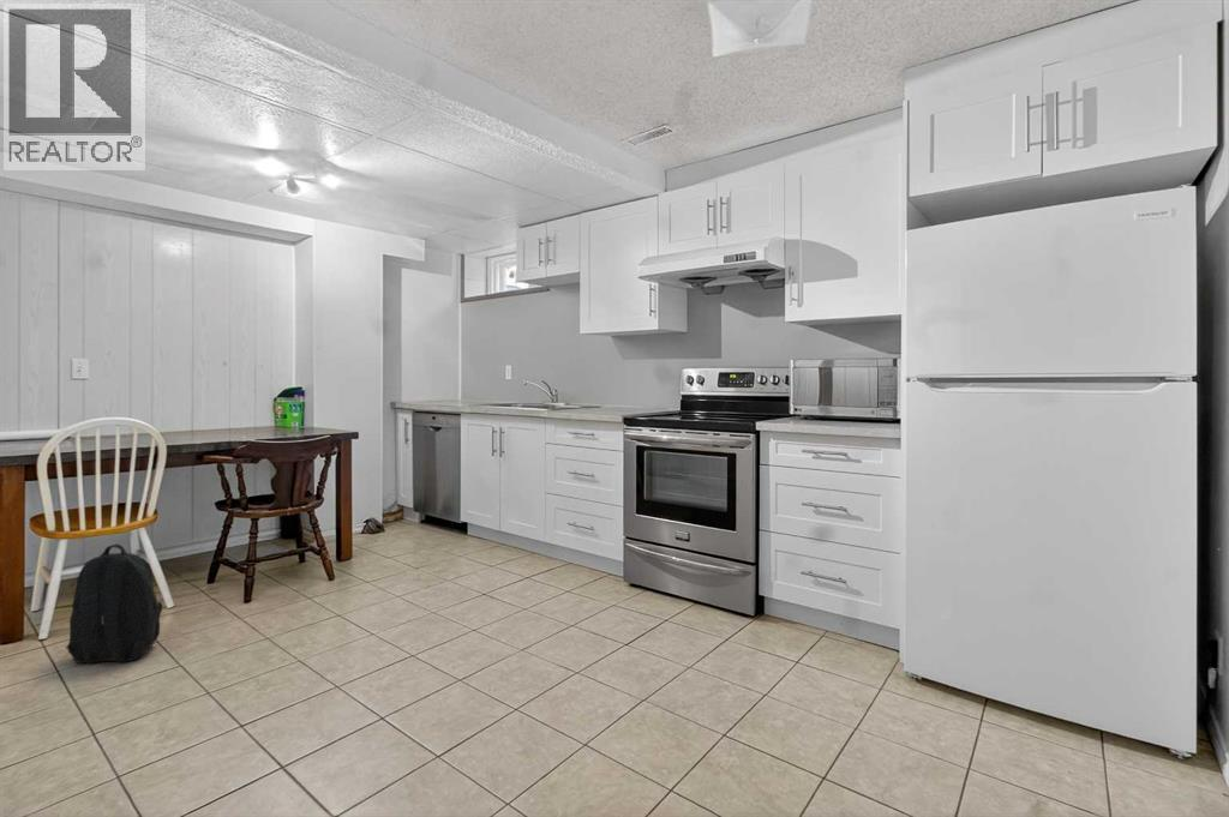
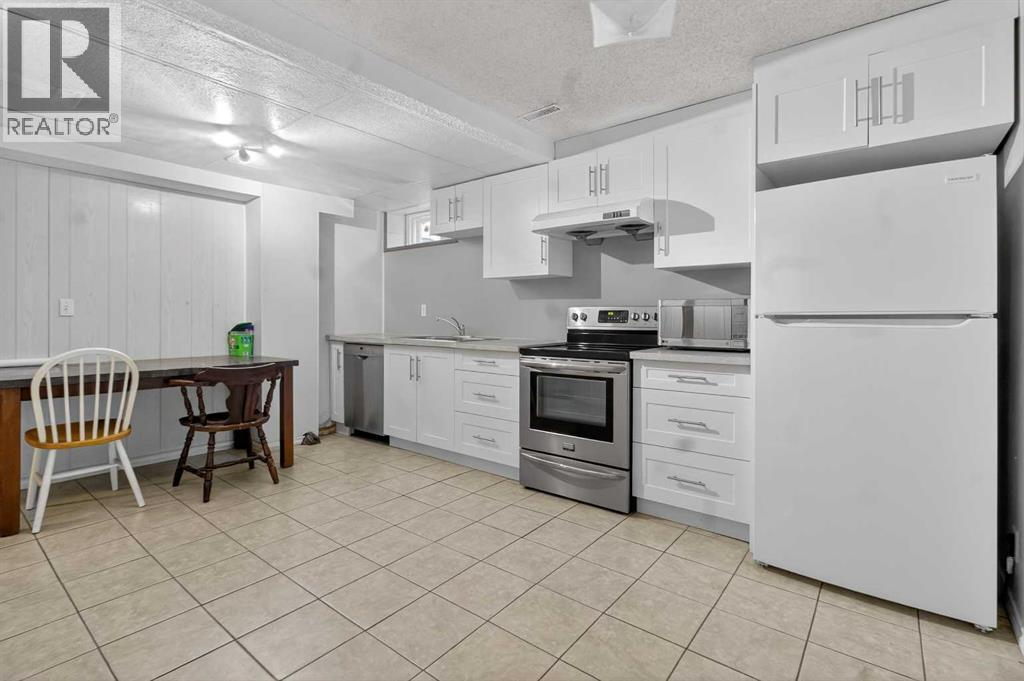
- backpack [65,542,163,665]
